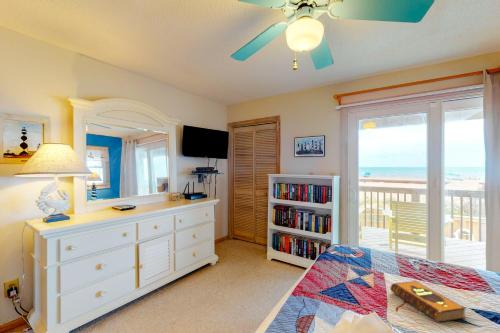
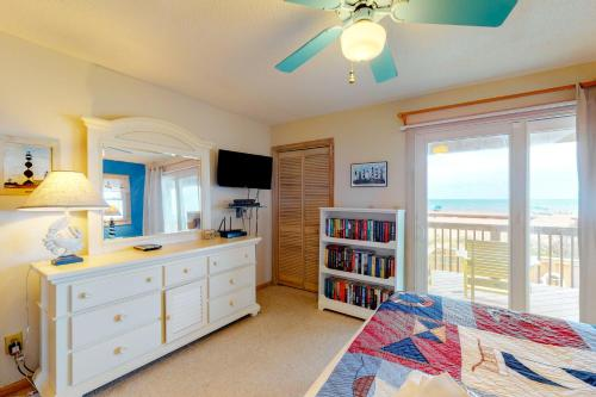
- hardback book [389,280,467,324]
